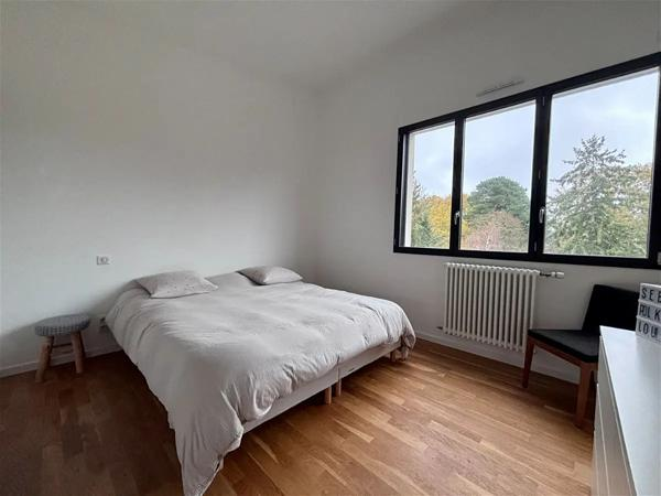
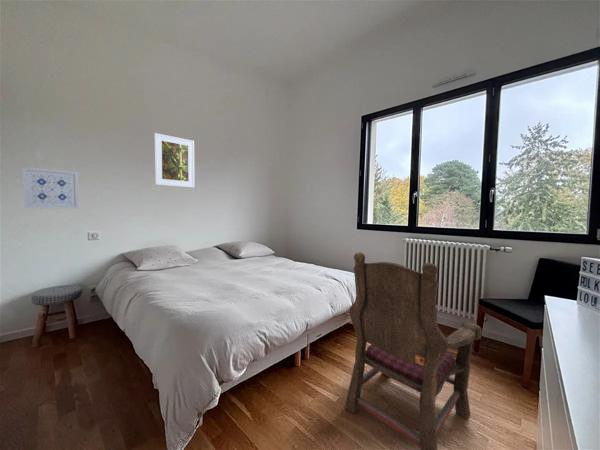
+ wall art [21,166,80,210]
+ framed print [153,132,196,189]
+ armchair [344,251,483,450]
